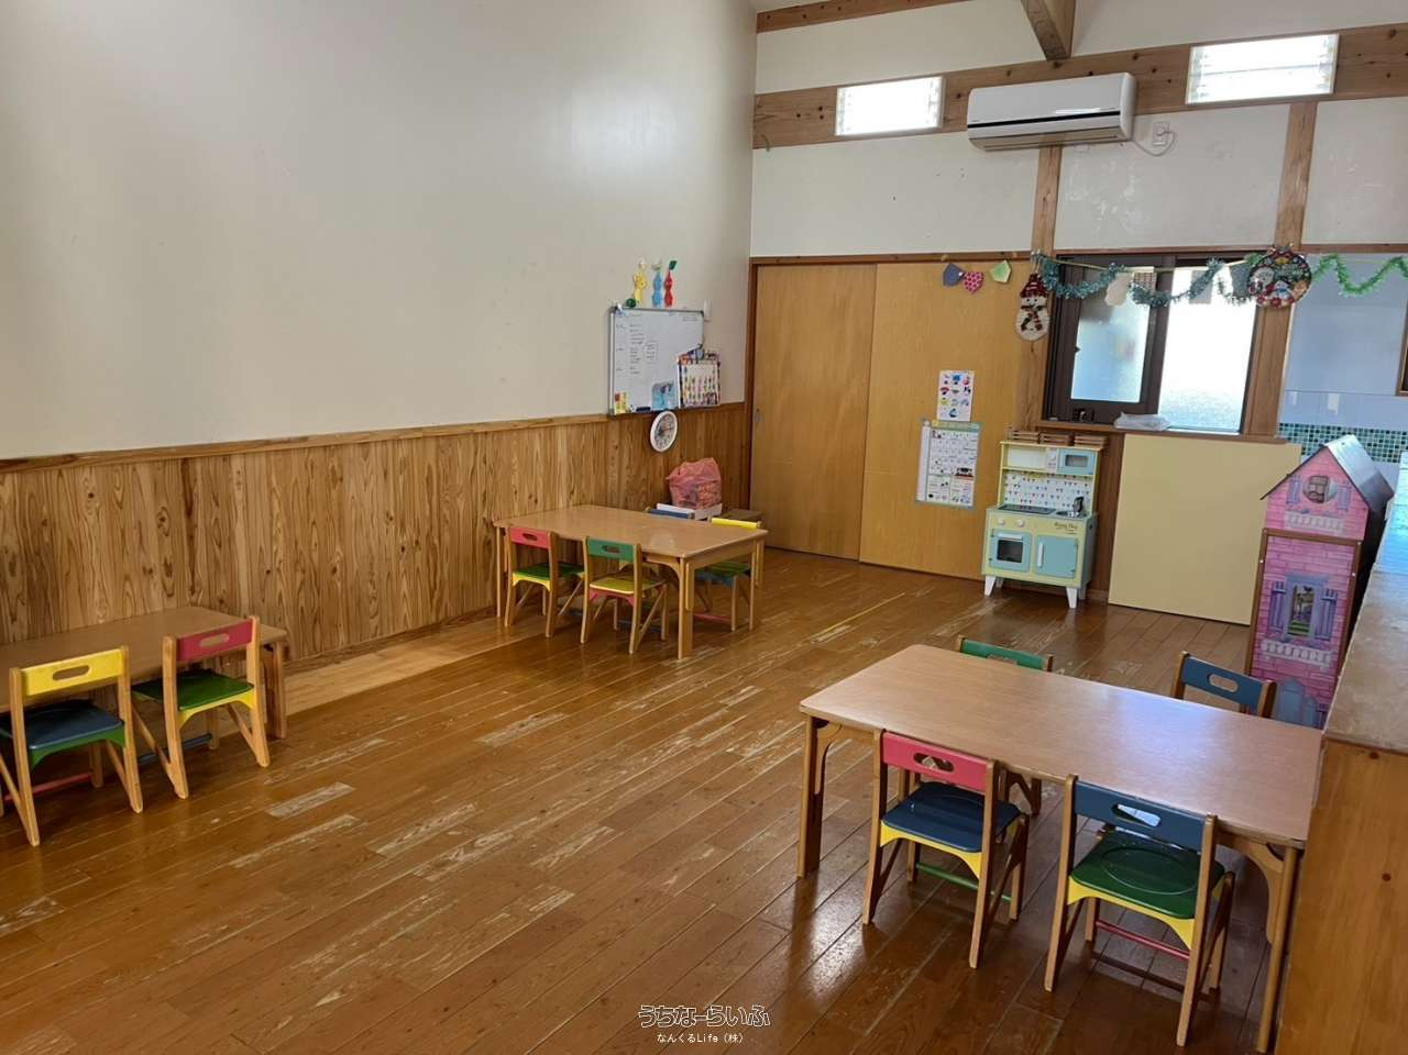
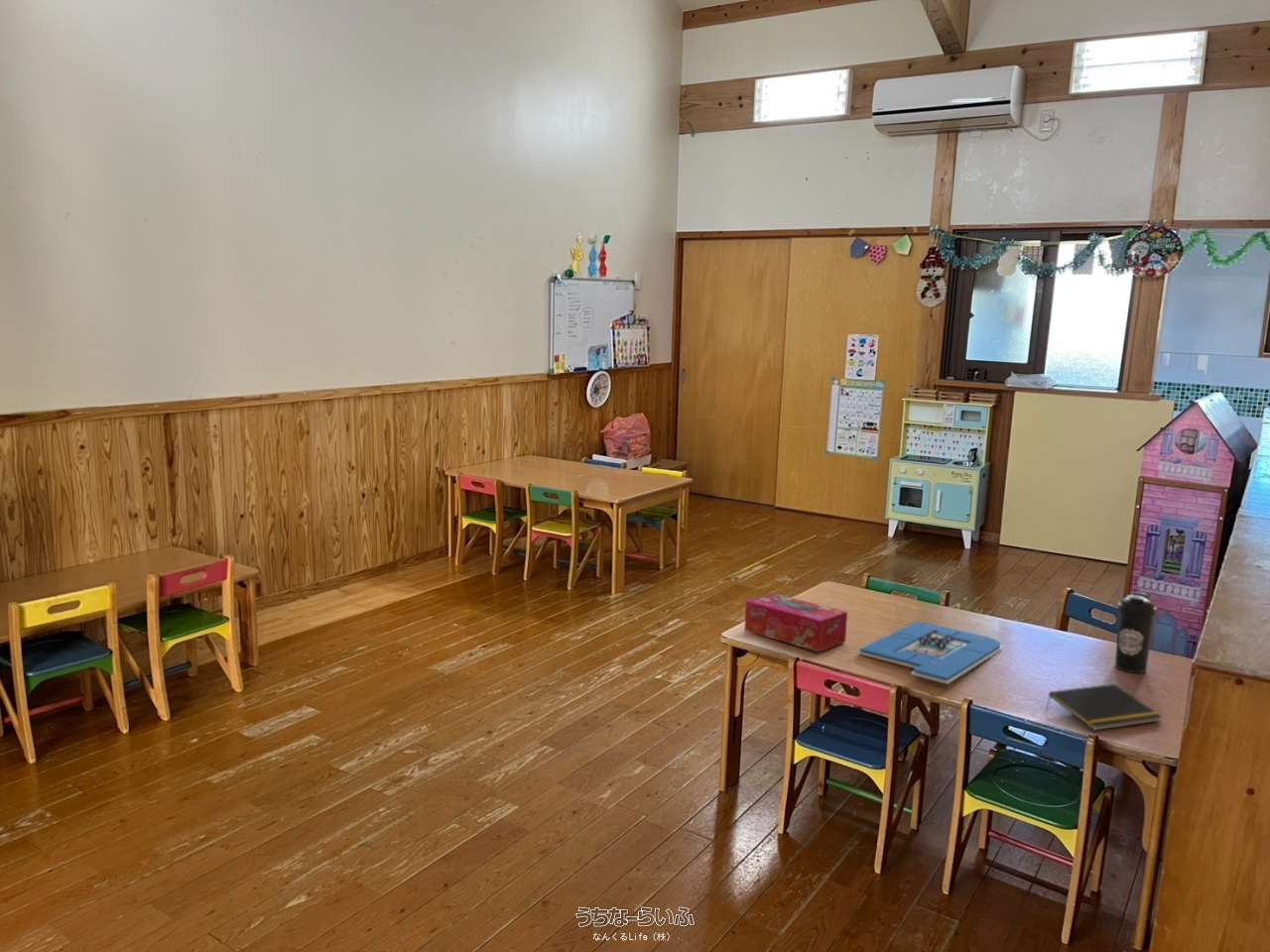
+ notepad [1045,683,1163,731]
+ board game [857,622,1003,685]
+ water bottle [1114,592,1157,674]
+ tissue box [743,592,848,653]
